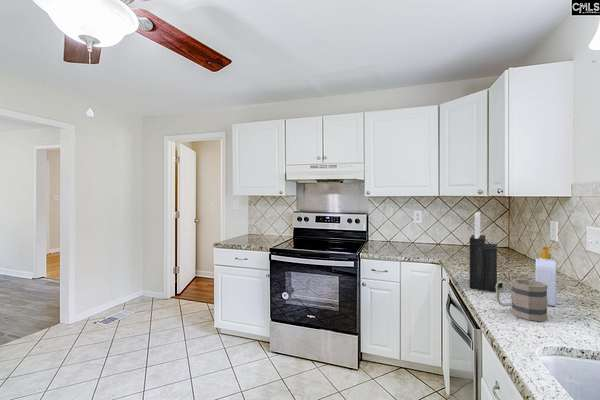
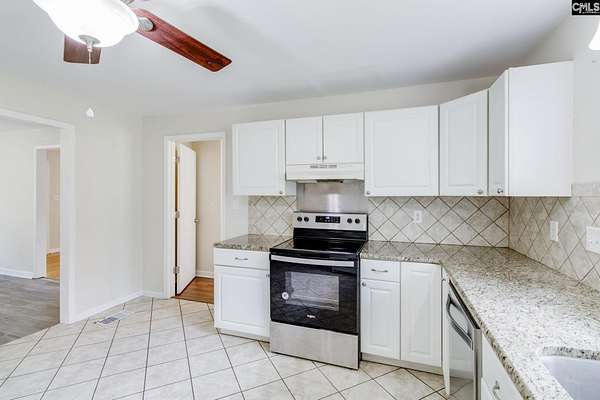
- soap bottle [535,245,559,307]
- knife block [469,211,504,293]
- mug [495,278,549,322]
